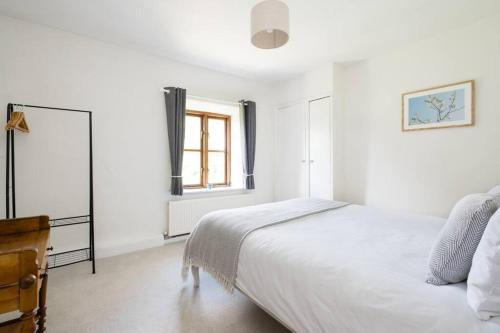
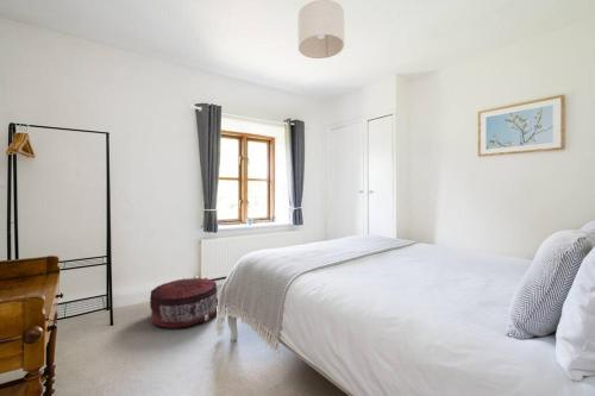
+ pouf [149,277,219,329]
